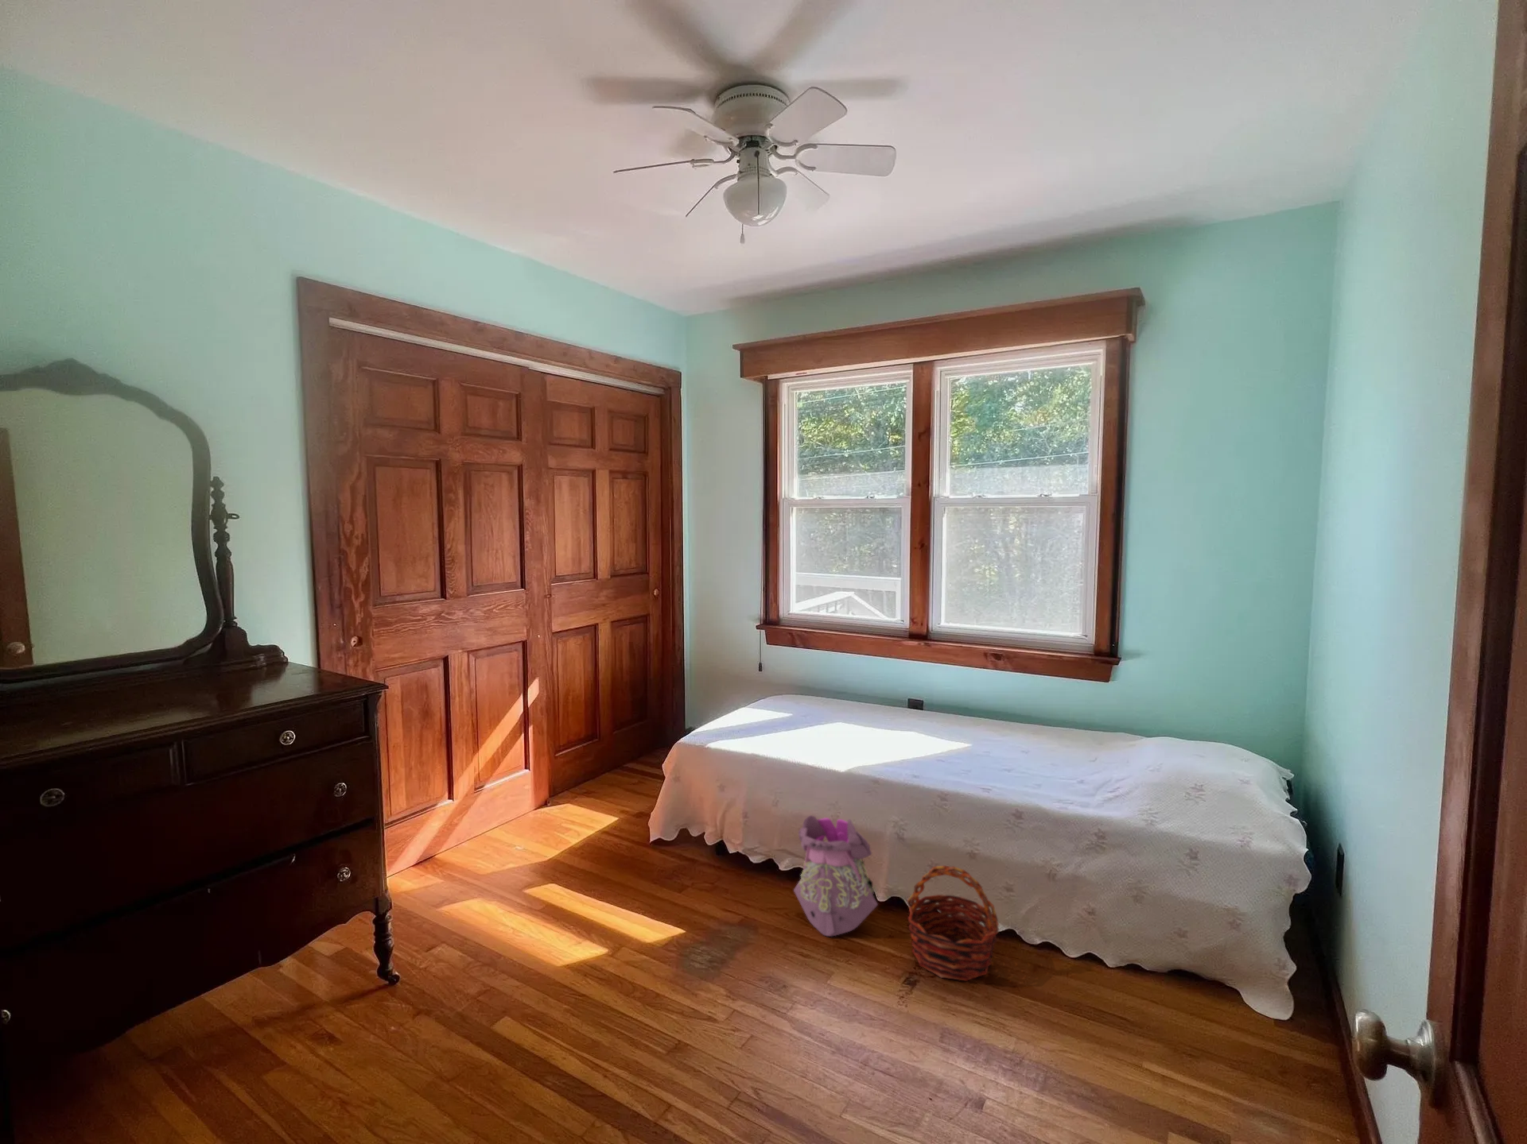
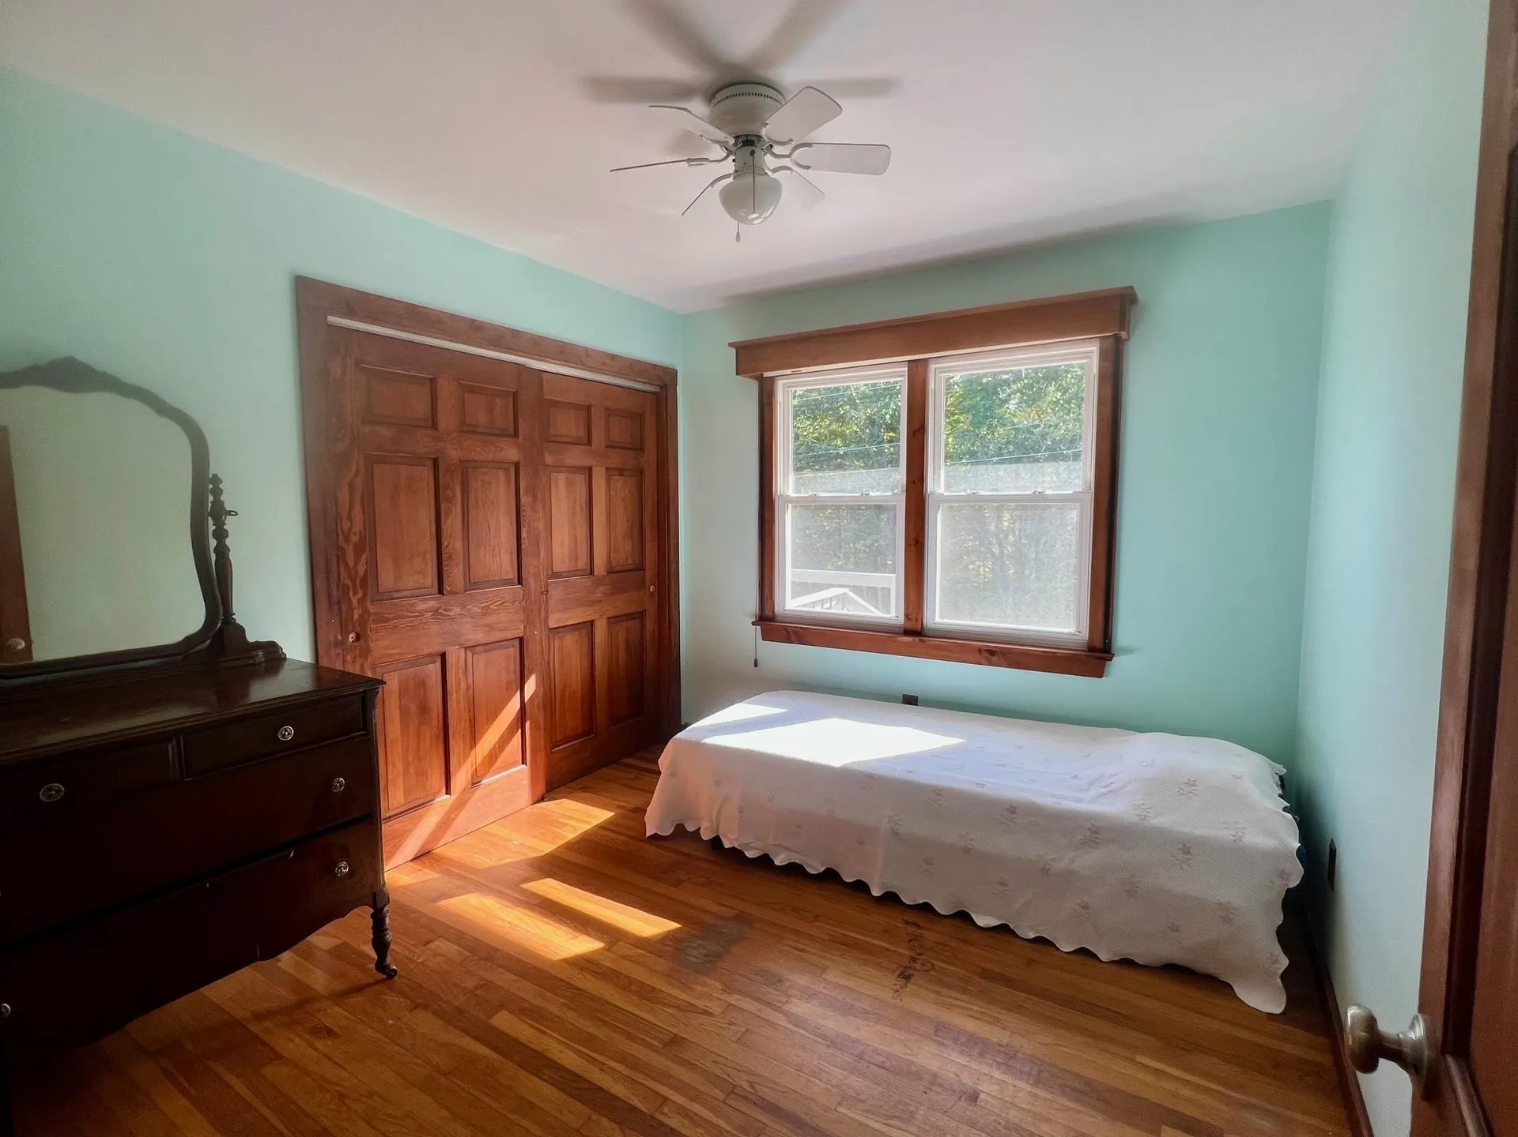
- basket [907,865,999,982]
- backpack [792,815,881,937]
